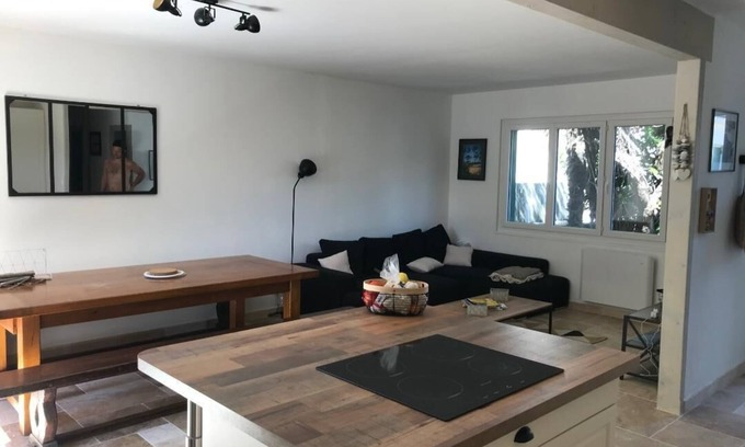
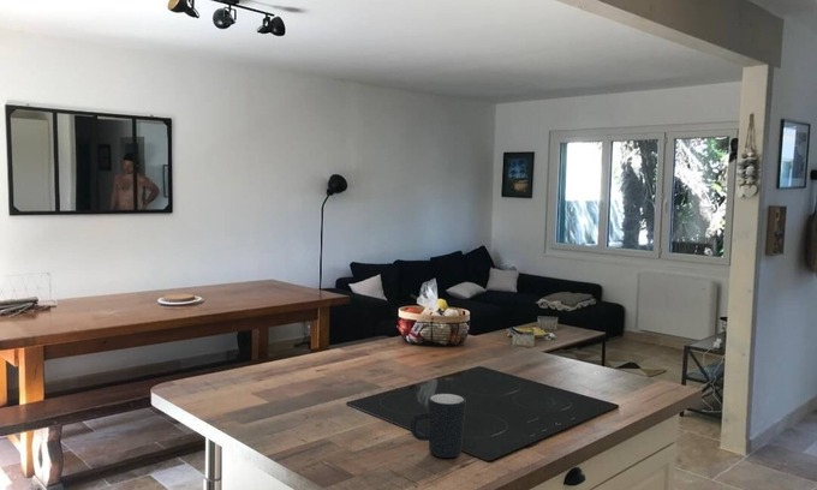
+ mug [408,393,467,459]
